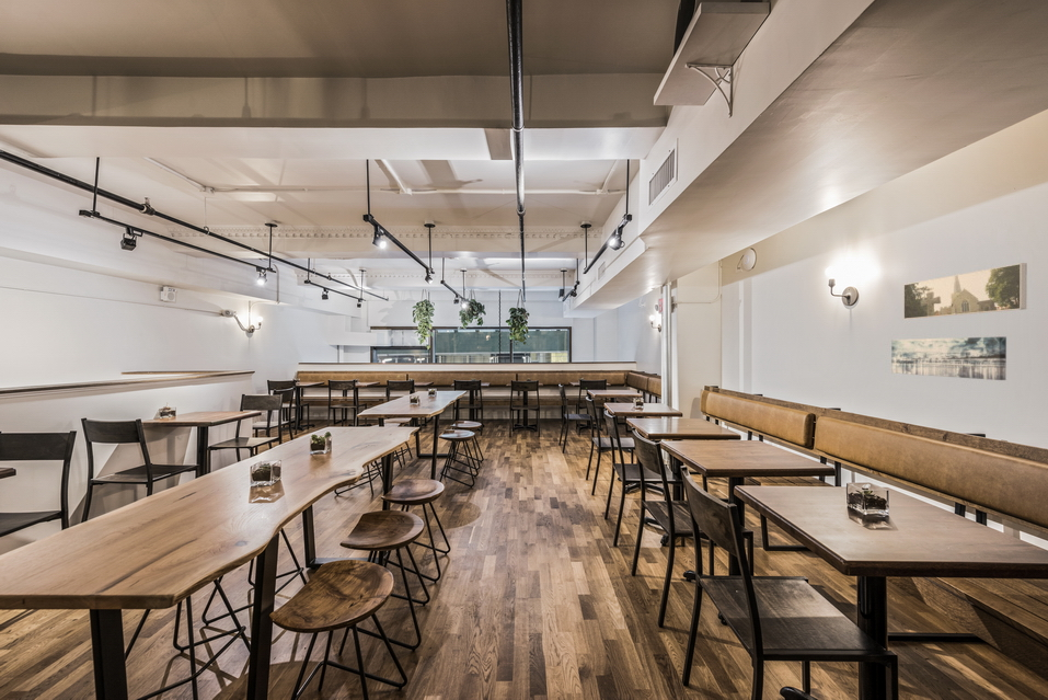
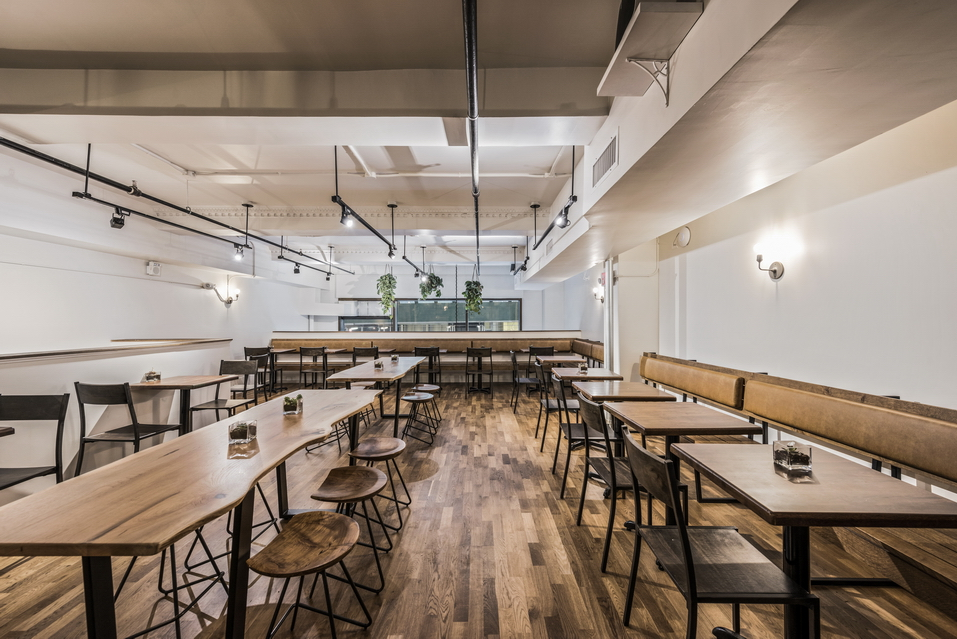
- wall art [890,336,1007,381]
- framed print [902,262,1028,320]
